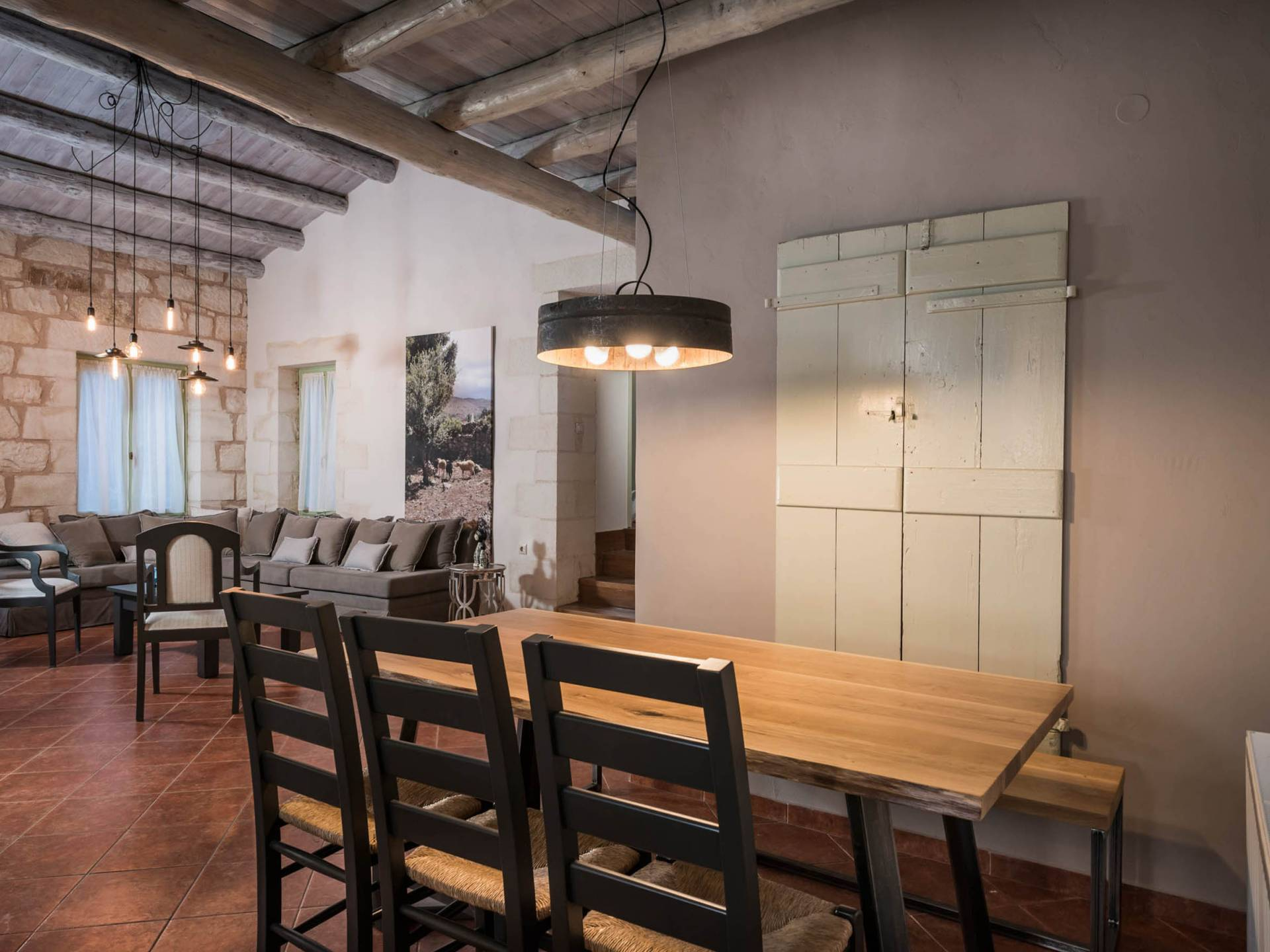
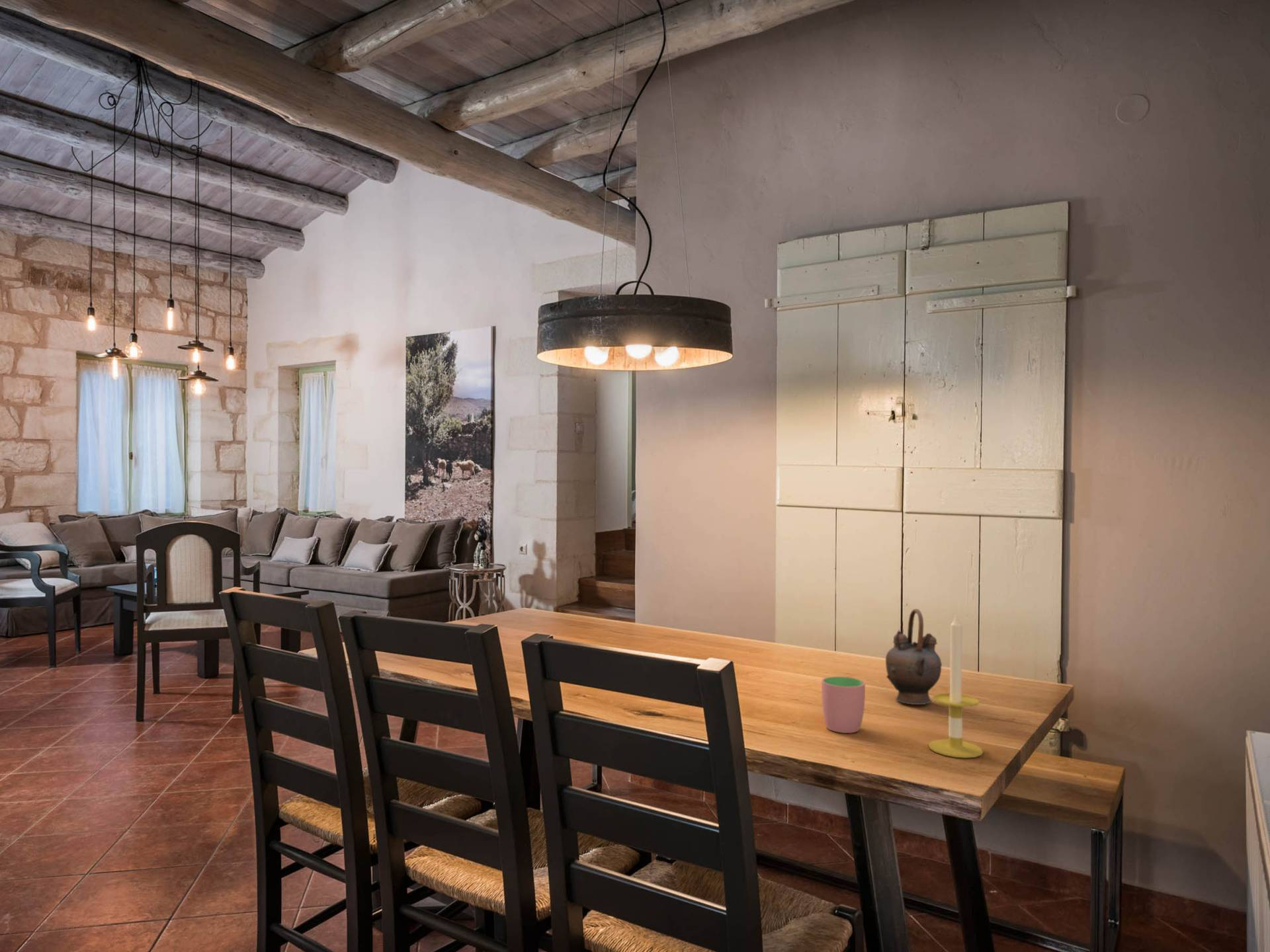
+ candle [928,612,984,759]
+ cup [821,676,866,734]
+ teapot [885,608,943,705]
